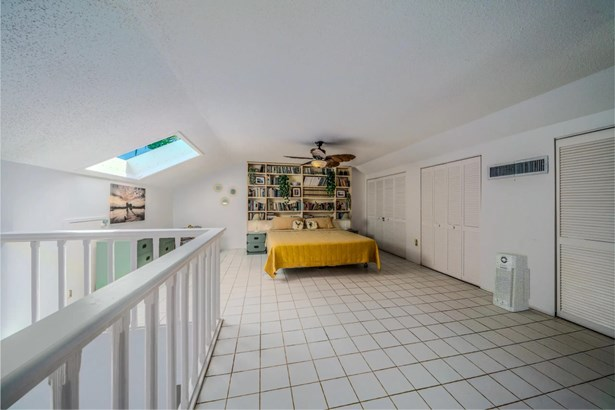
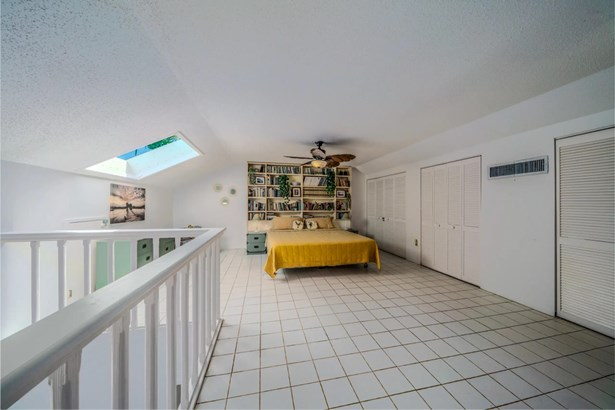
- air purifier [492,252,531,313]
